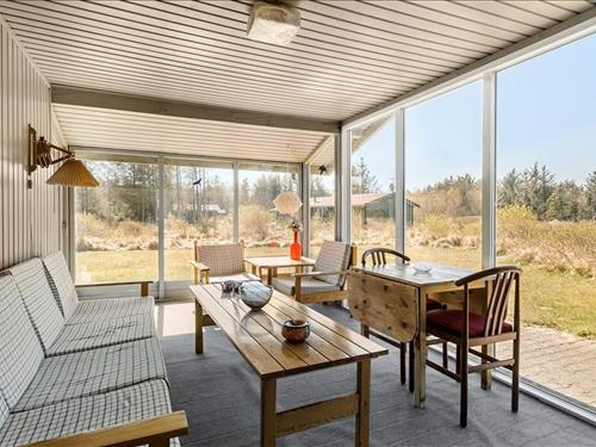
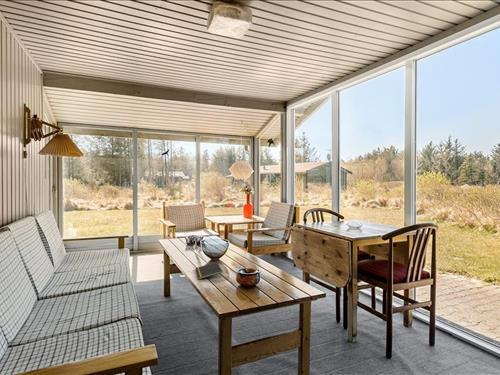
+ notepad [195,261,224,280]
